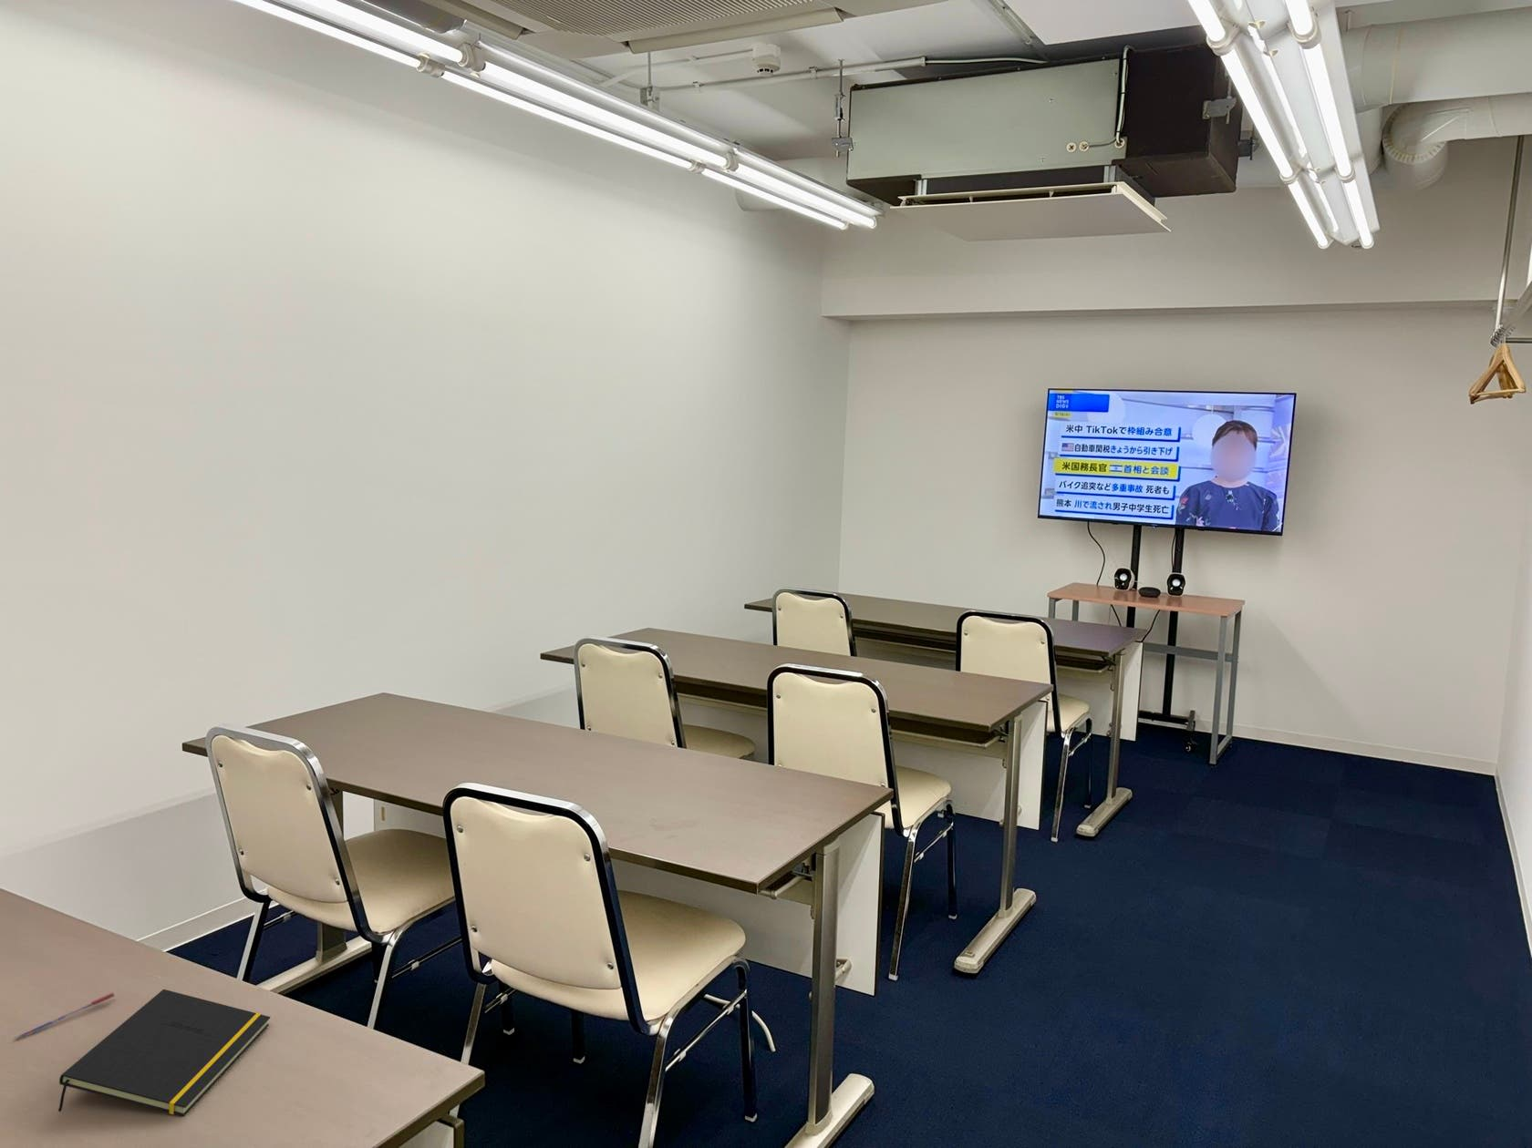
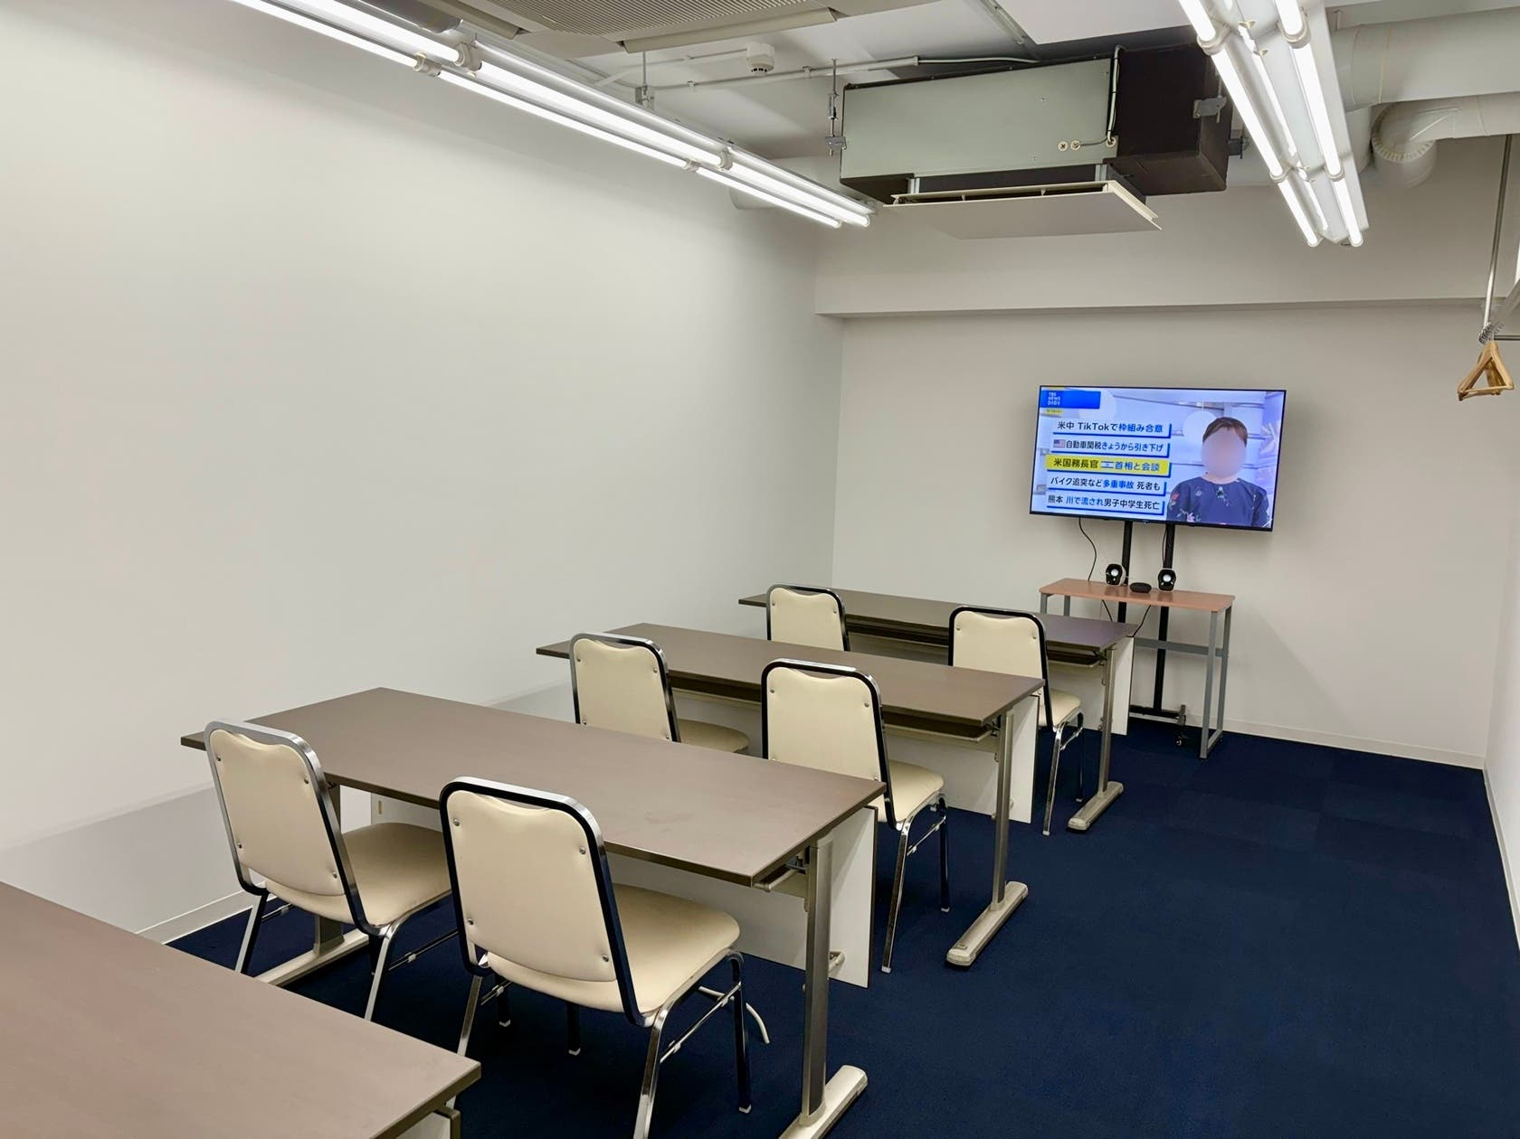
- notepad [58,989,271,1117]
- pen [13,992,116,1039]
